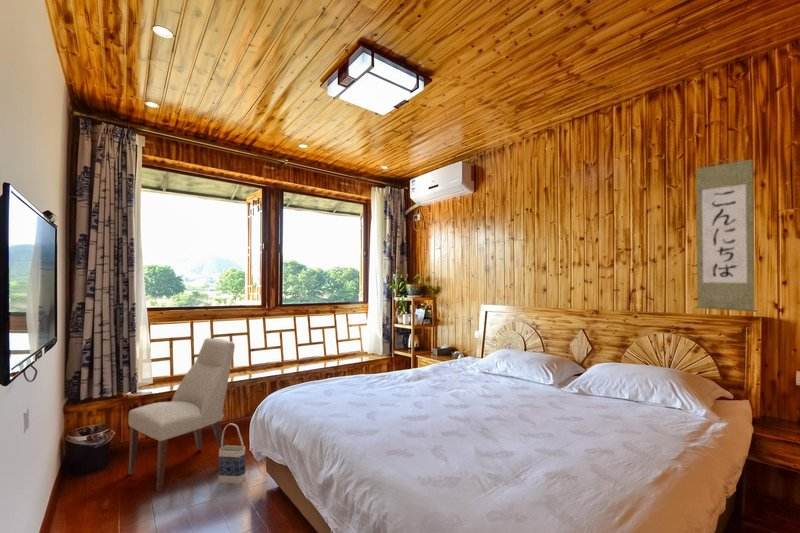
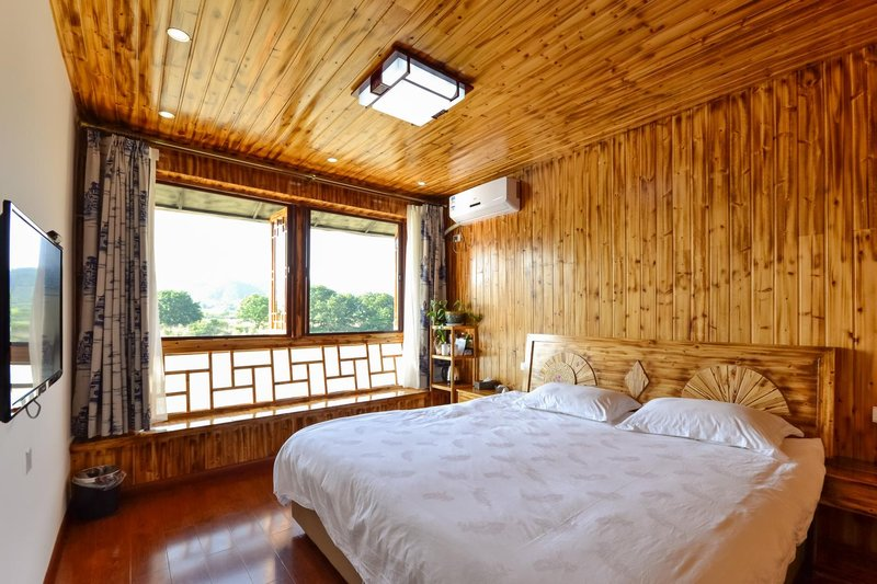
- chair [127,337,236,493]
- bag [218,422,247,485]
- wall scroll [695,157,758,313]
